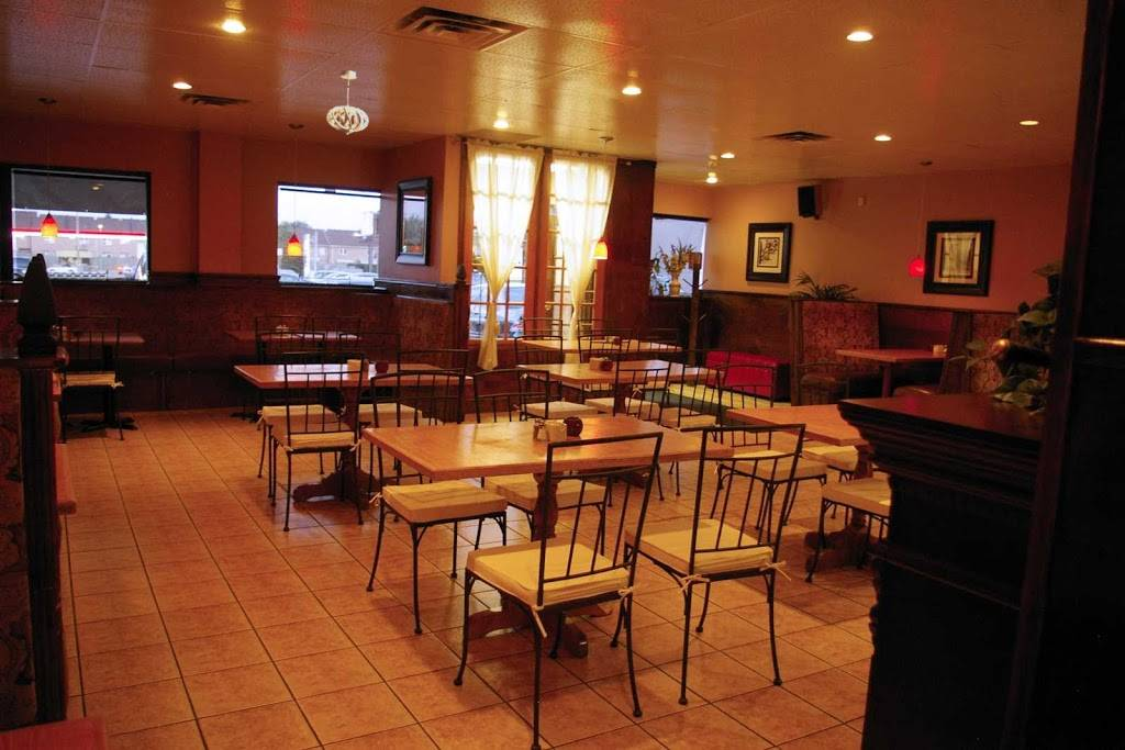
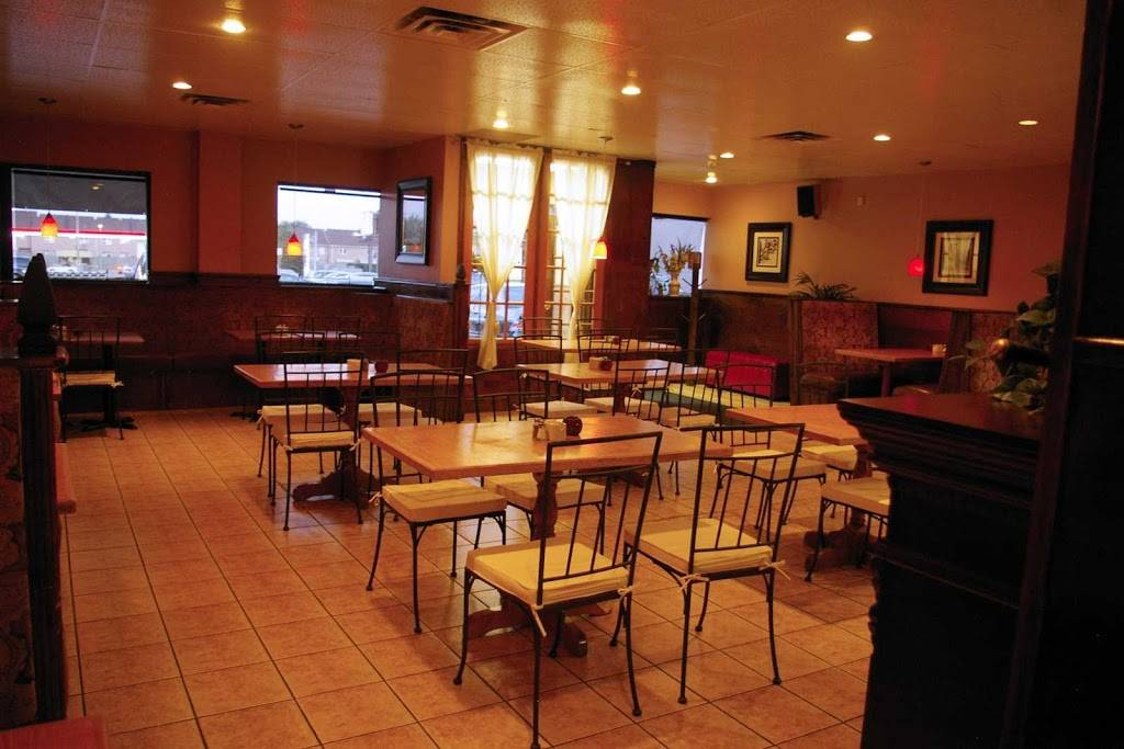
- pendant light [325,69,369,135]
